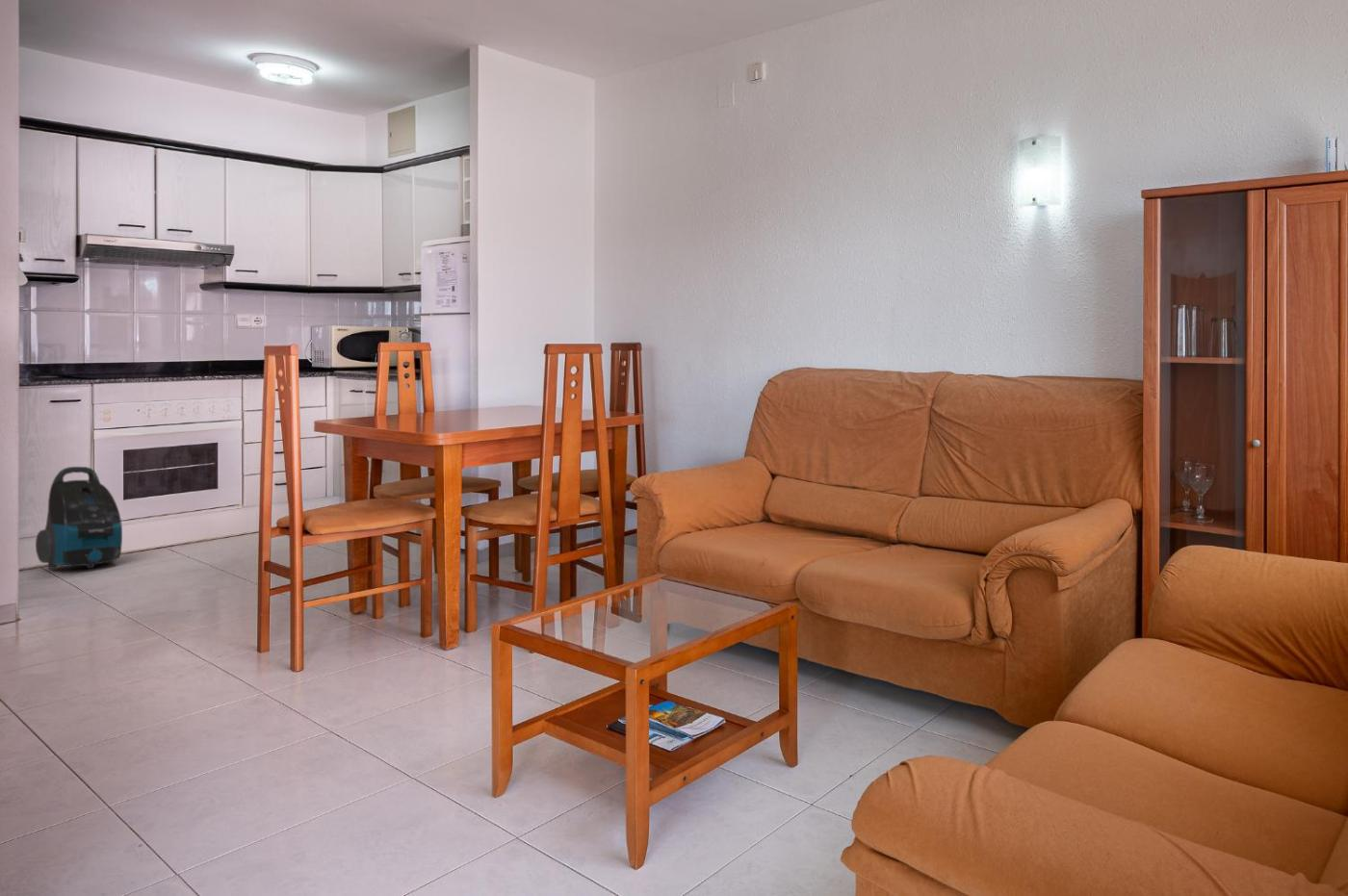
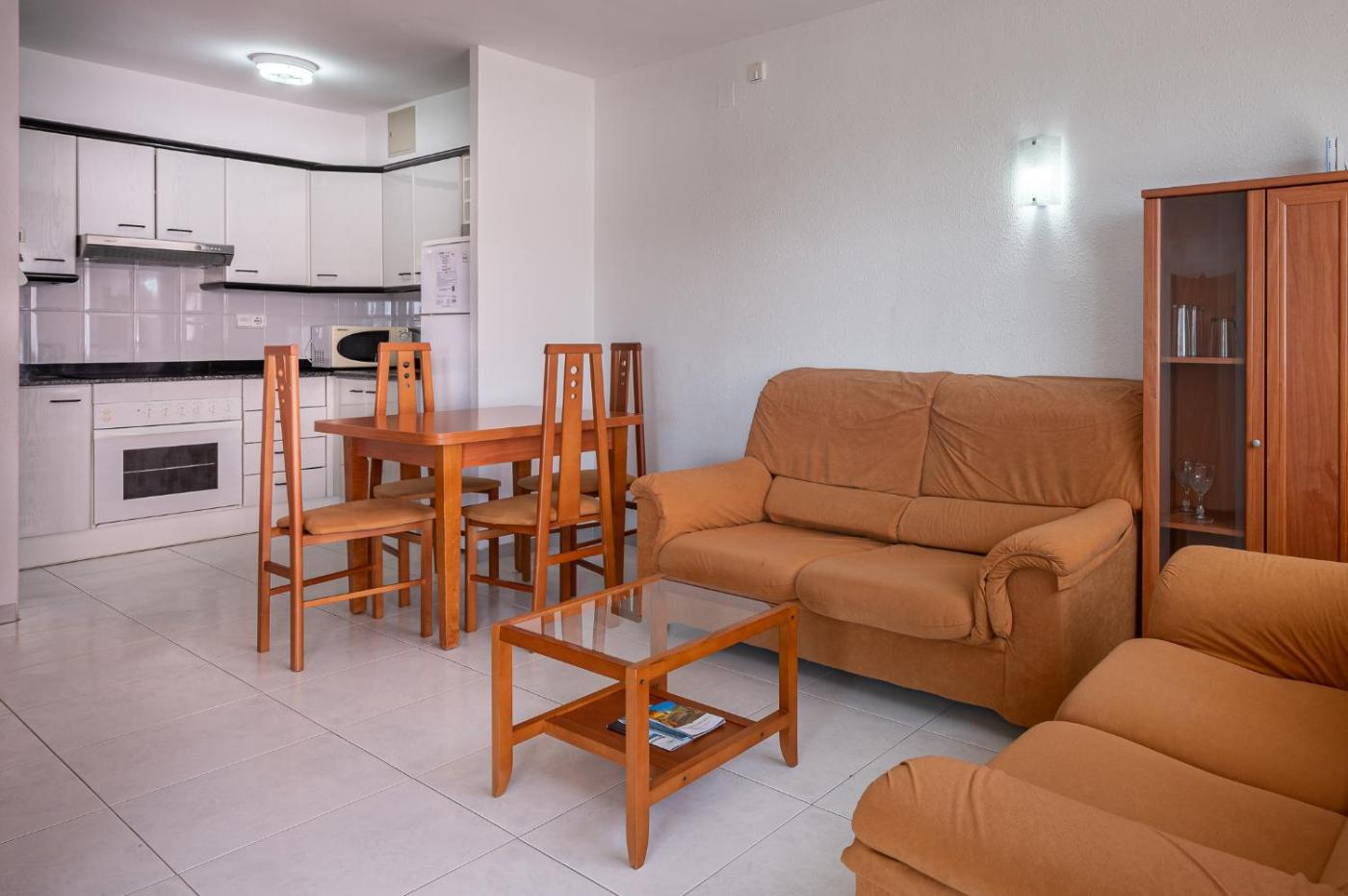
- vacuum cleaner [35,466,123,570]
